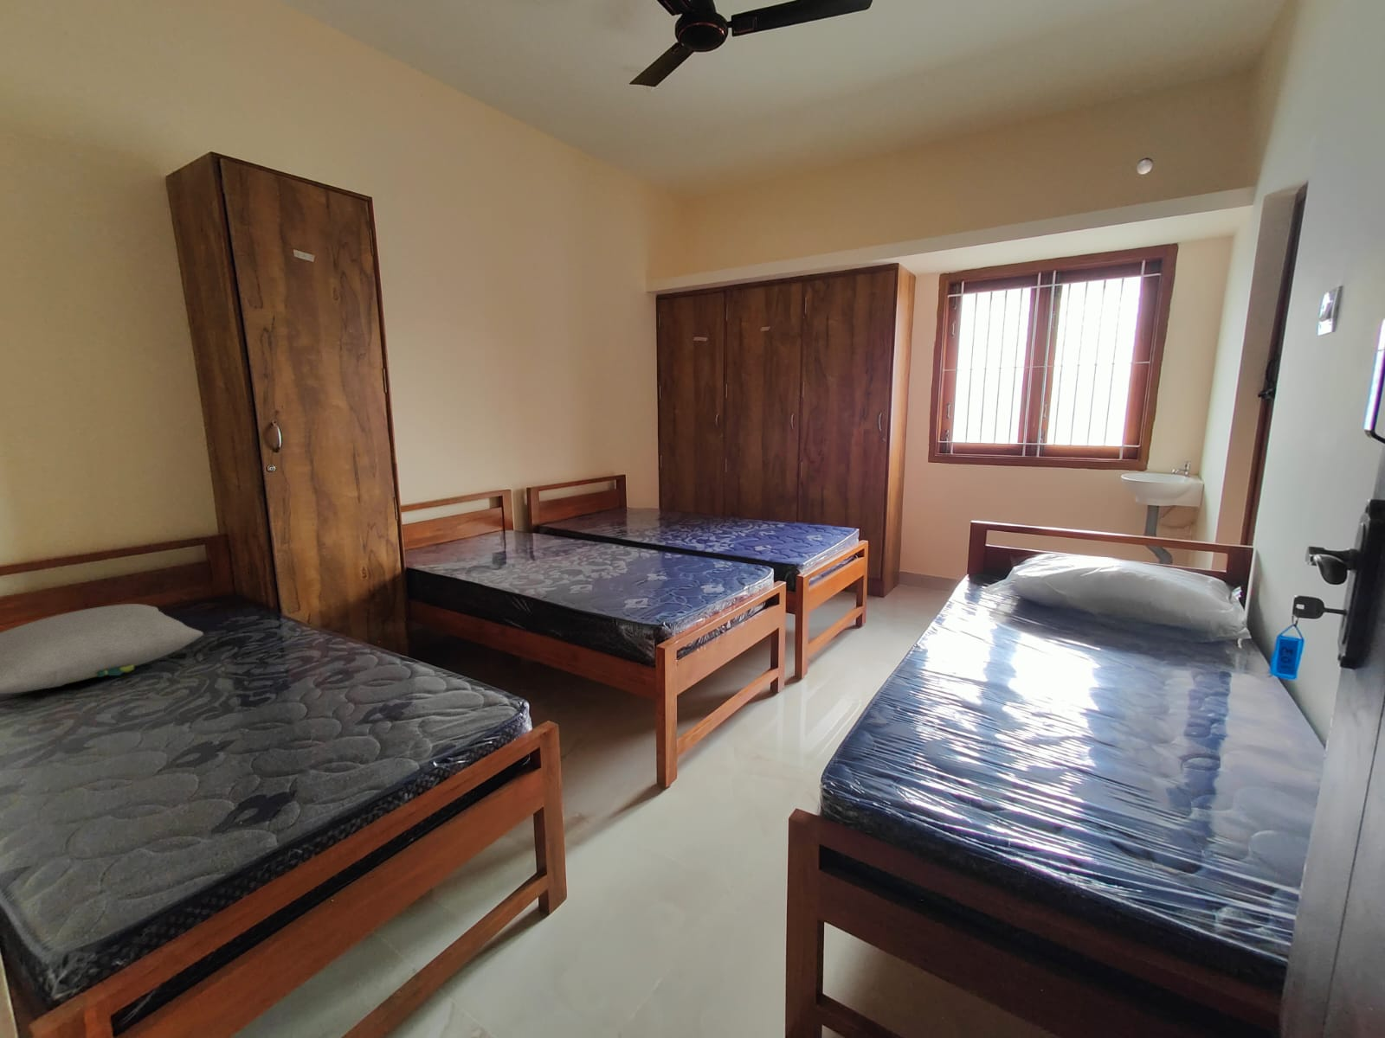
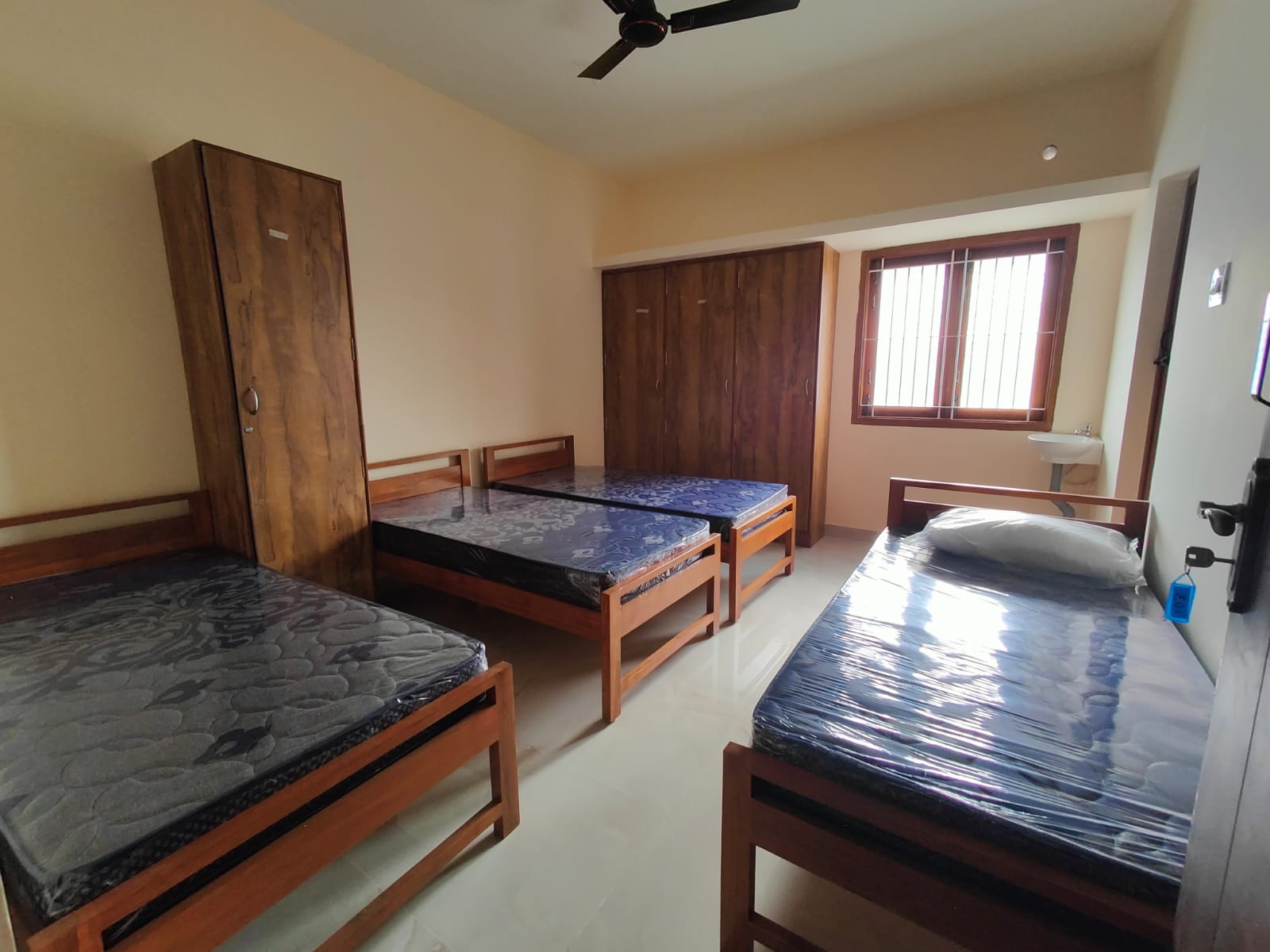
- pillow [0,603,204,695]
